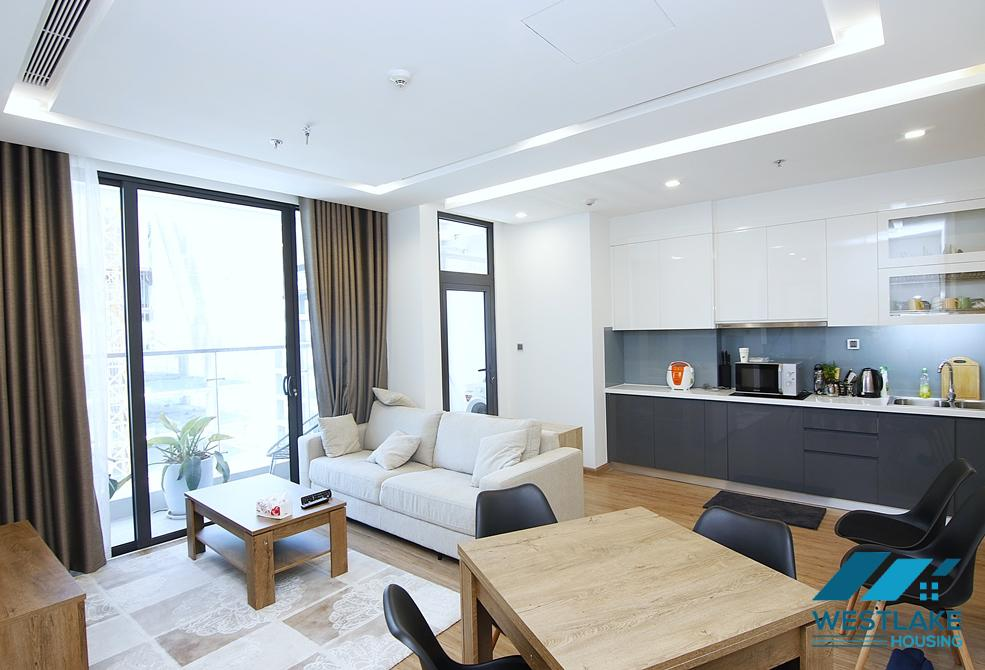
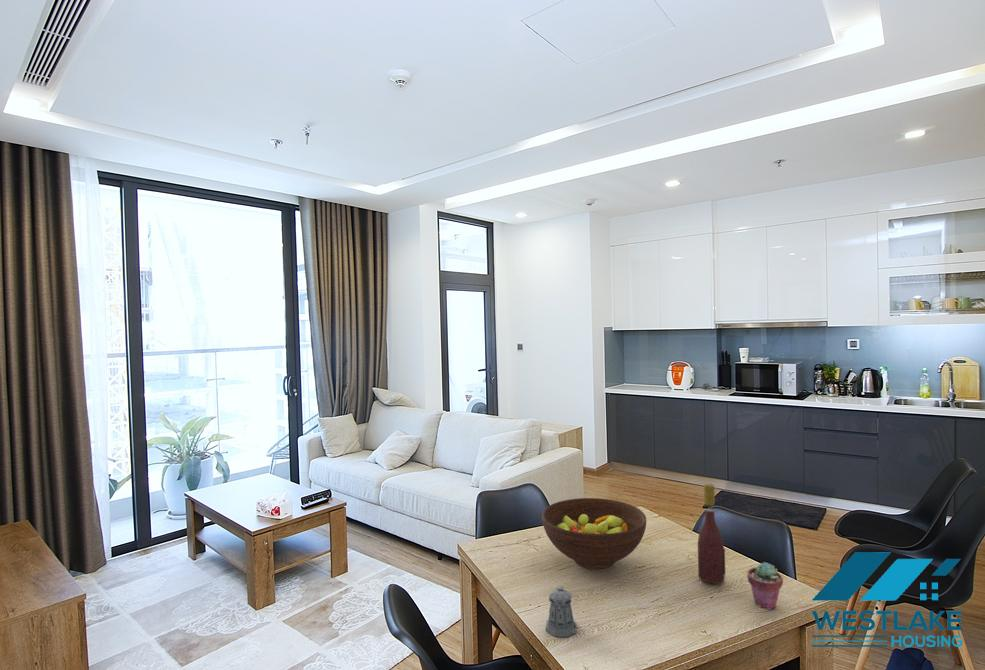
+ wine bottle [697,483,727,584]
+ fruit bowl [541,497,647,570]
+ potted succulent [746,561,784,611]
+ pepper shaker [545,585,578,638]
